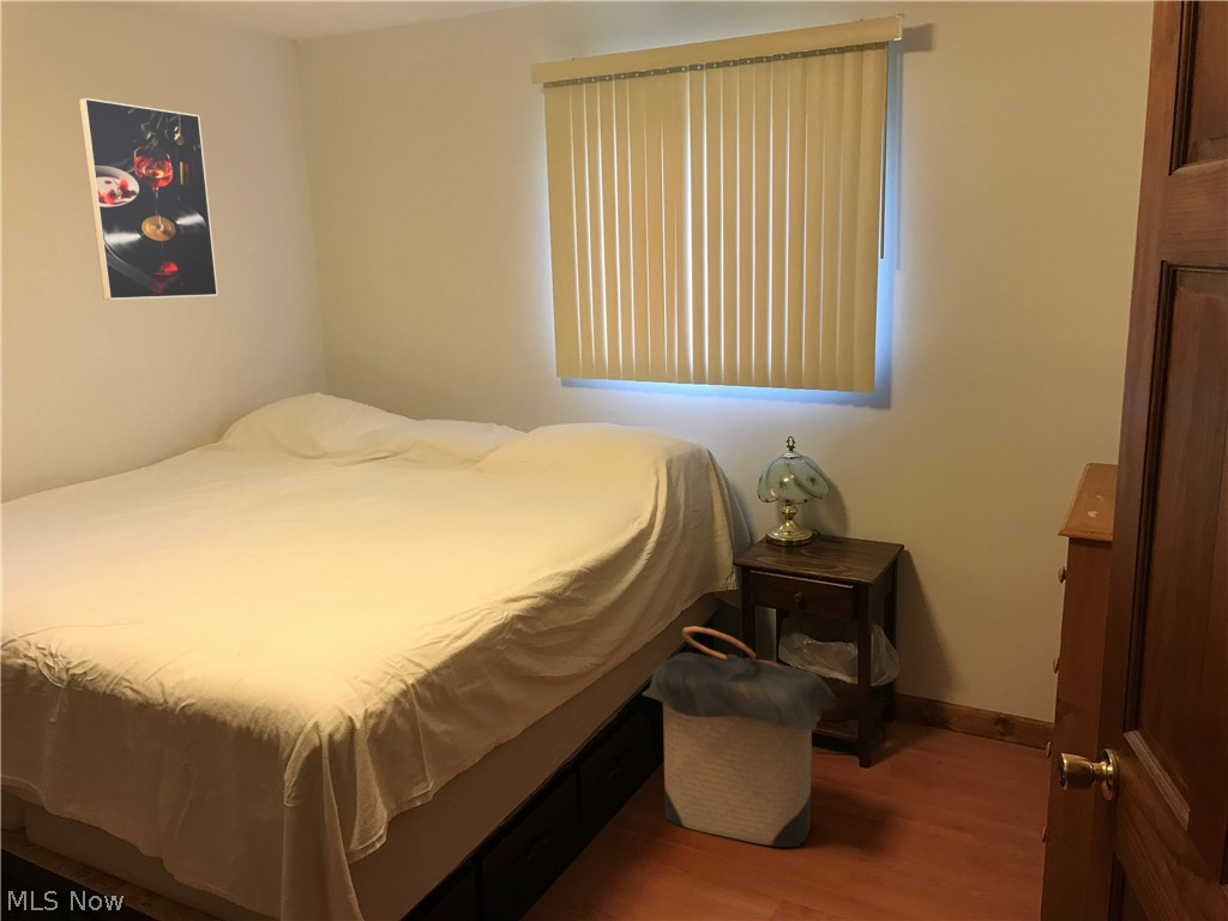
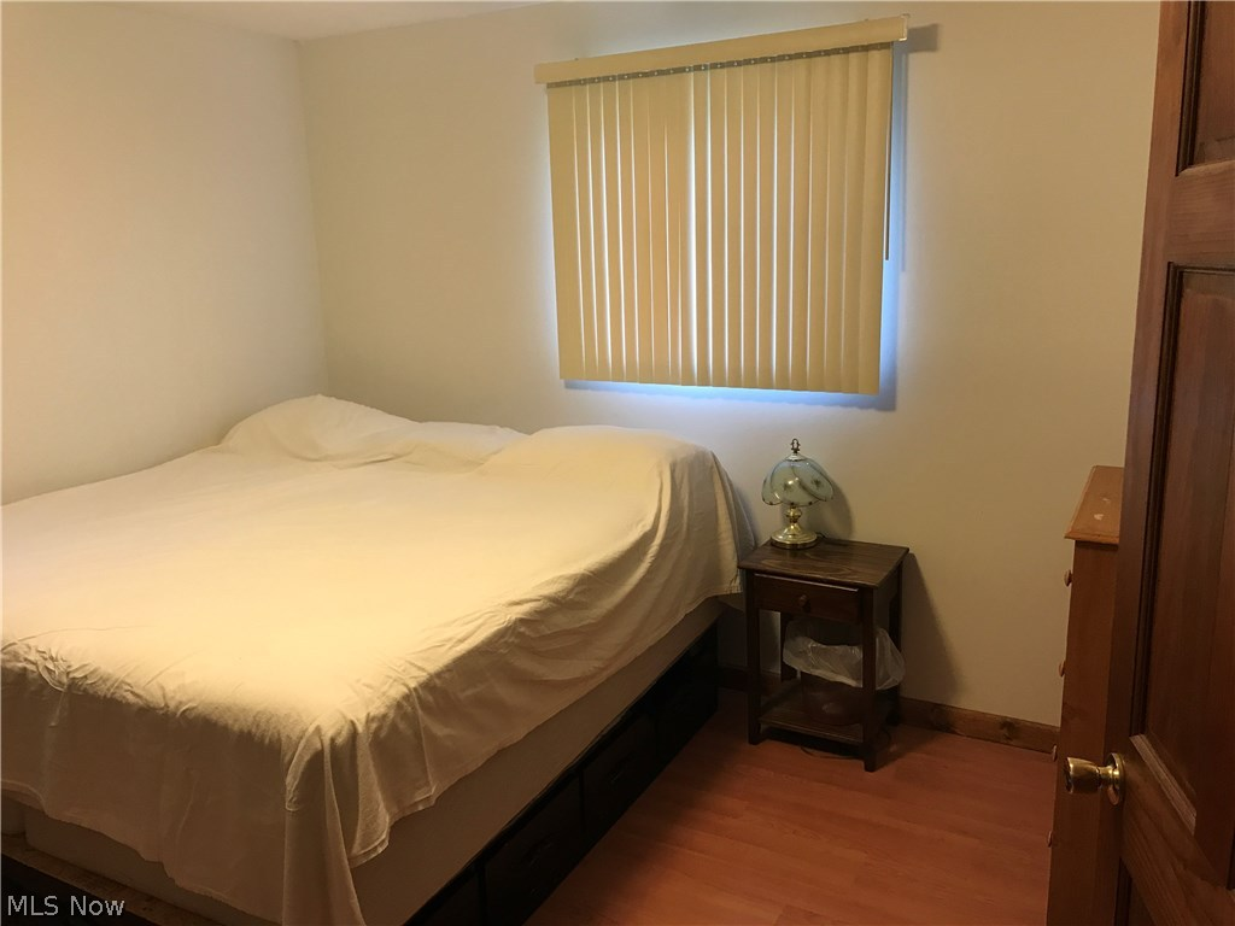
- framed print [78,97,219,301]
- laundry hamper [642,625,838,849]
